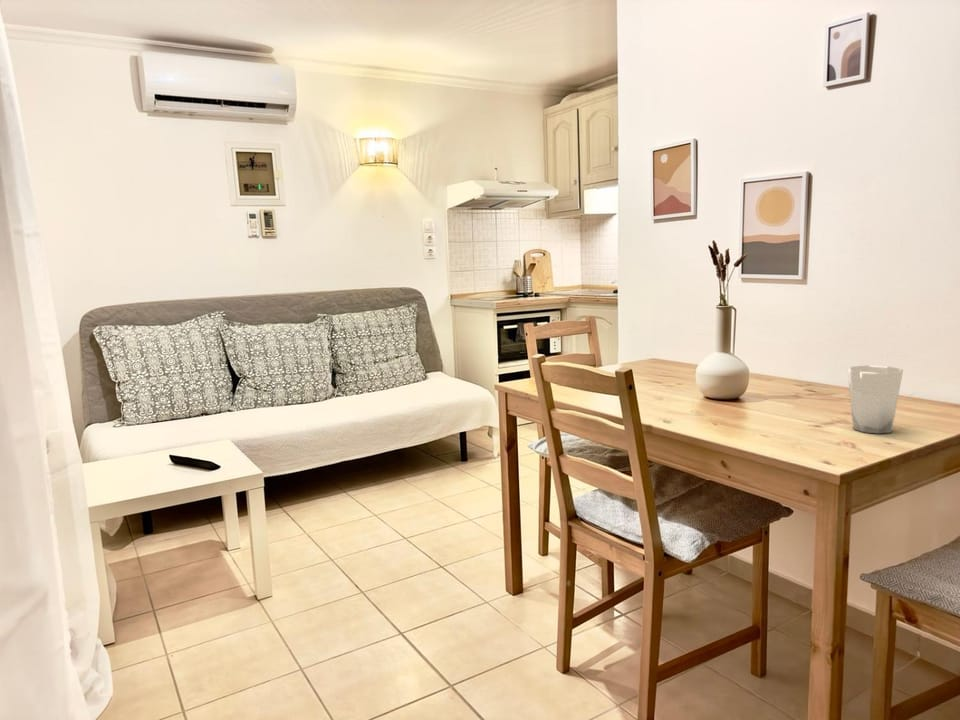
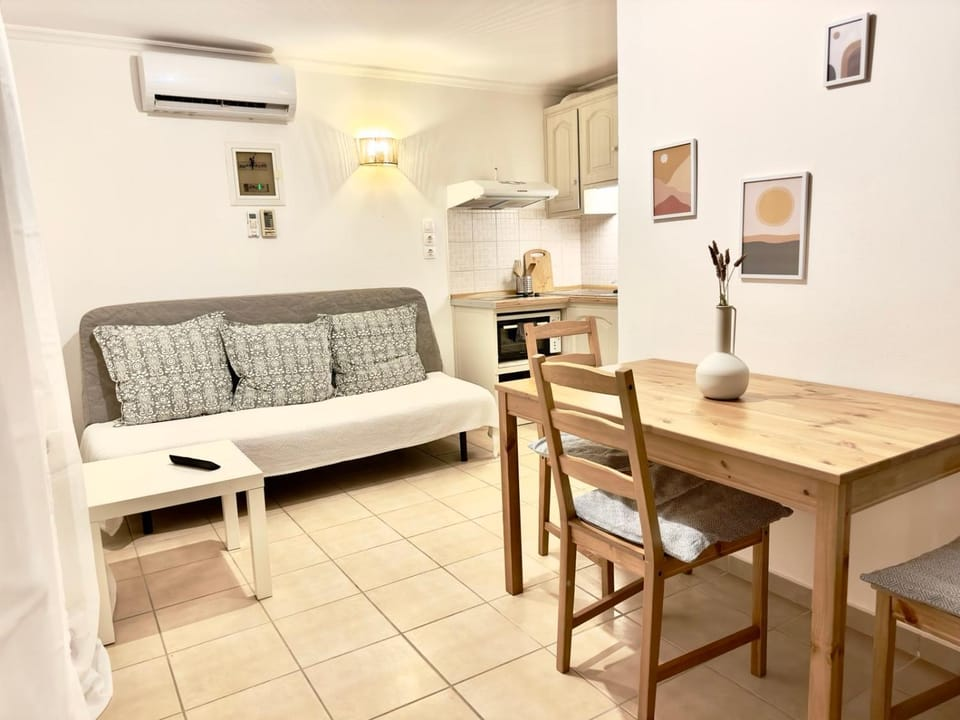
- drinking glass [847,364,904,435]
